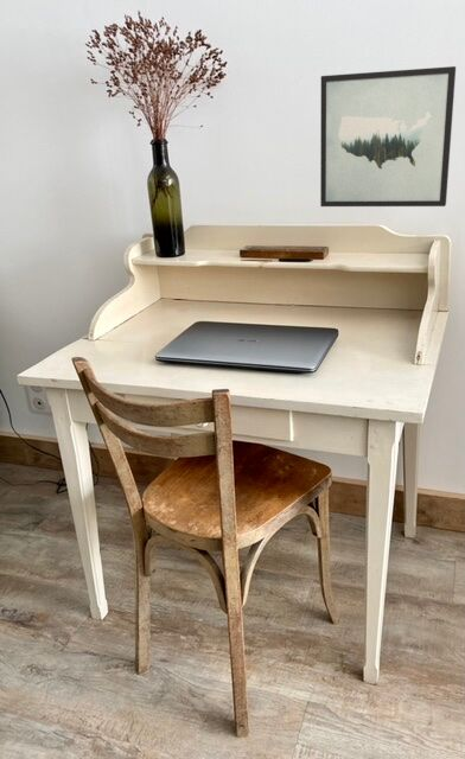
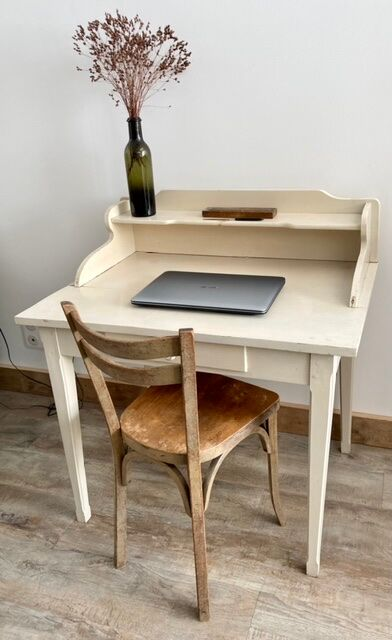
- wall art [319,65,457,208]
